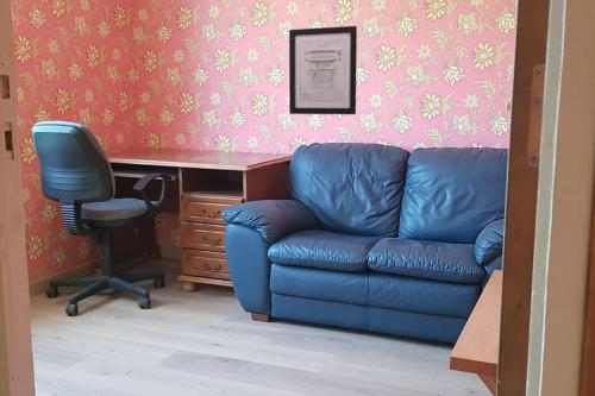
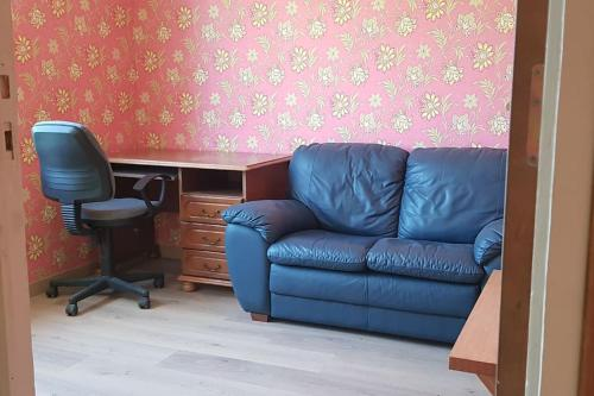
- wall art [288,25,358,115]
